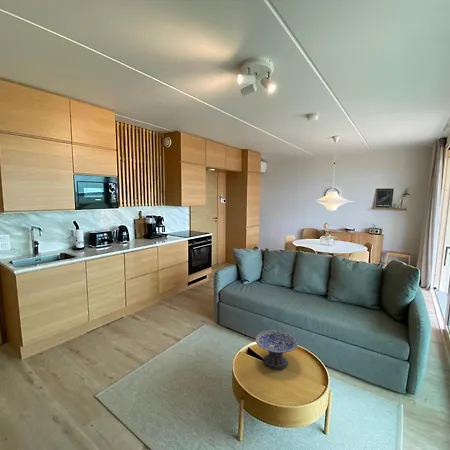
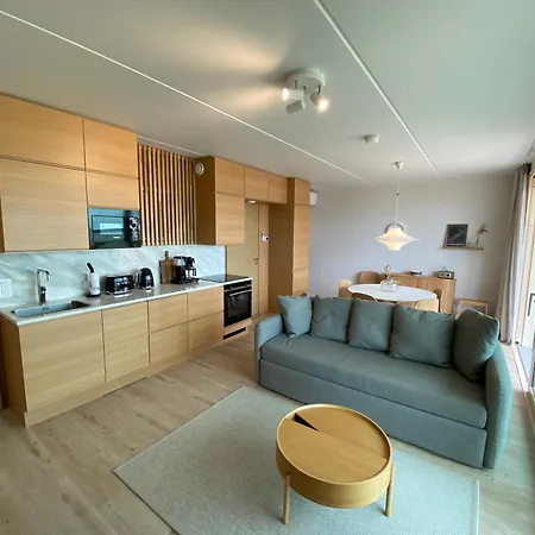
- decorative bowl [254,329,298,370]
